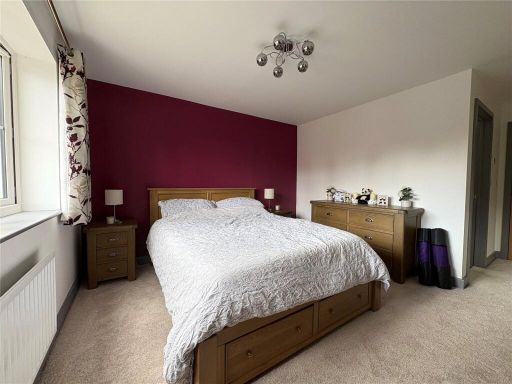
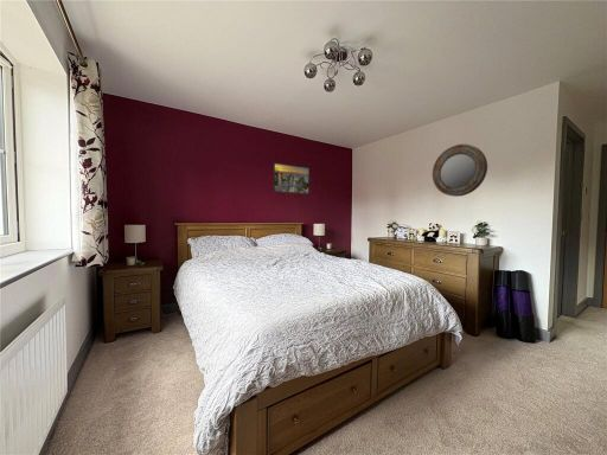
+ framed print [271,161,311,196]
+ home mirror [432,143,488,198]
